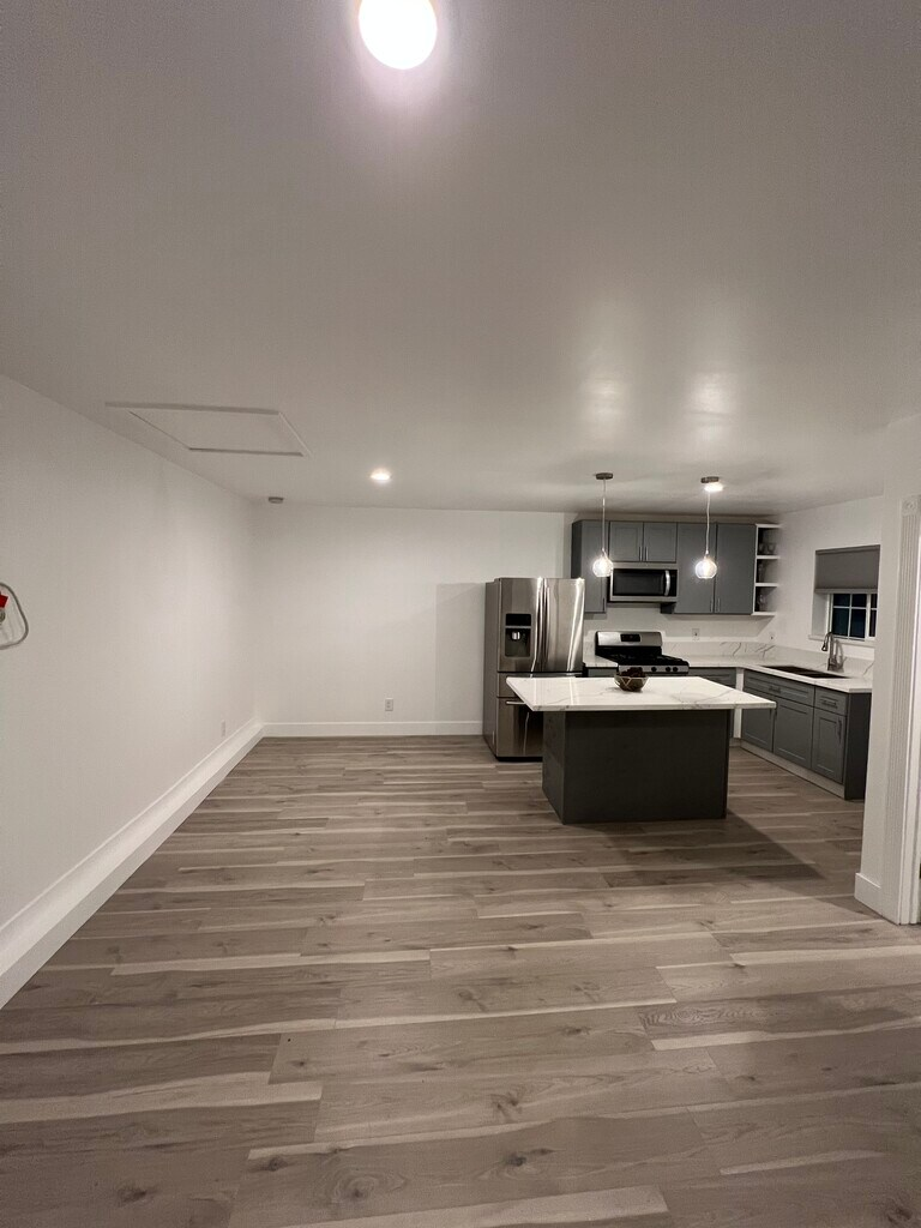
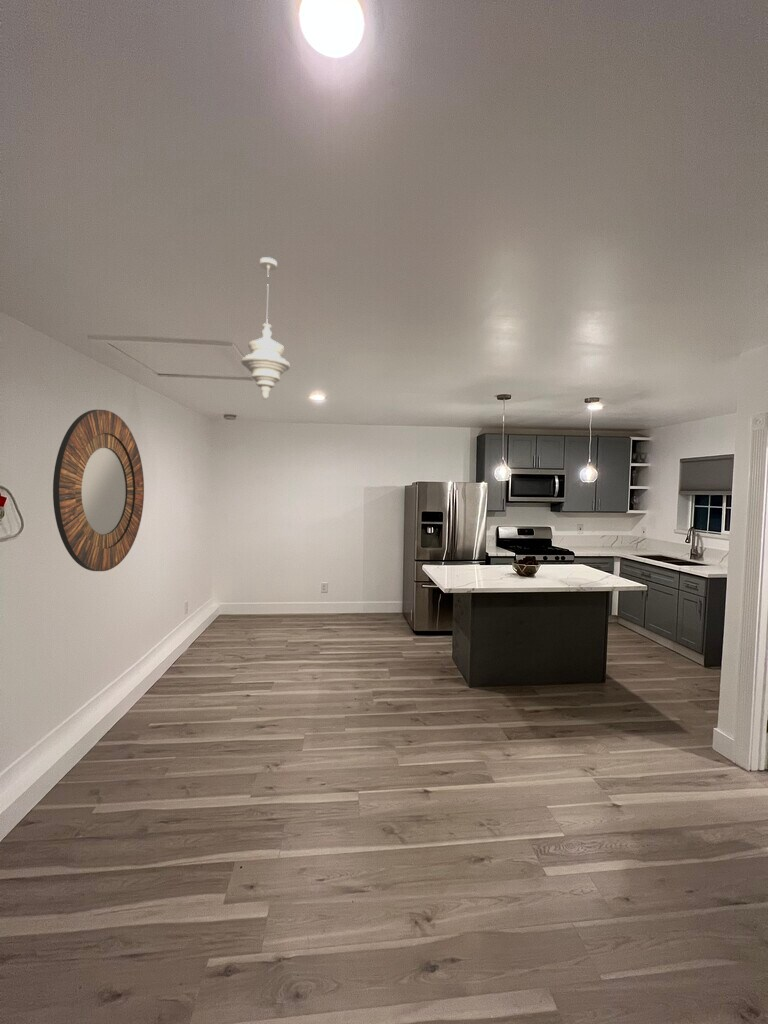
+ home mirror [52,409,145,572]
+ pendant light [240,256,291,400]
